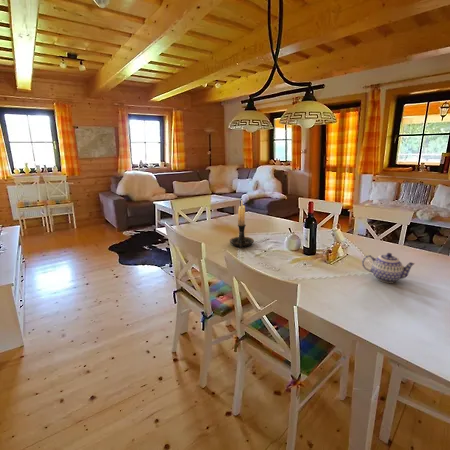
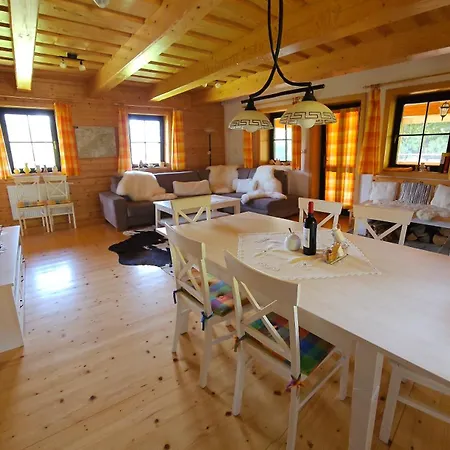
- candle holder [229,199,255,249]
- teapot [361,252,416,284]
